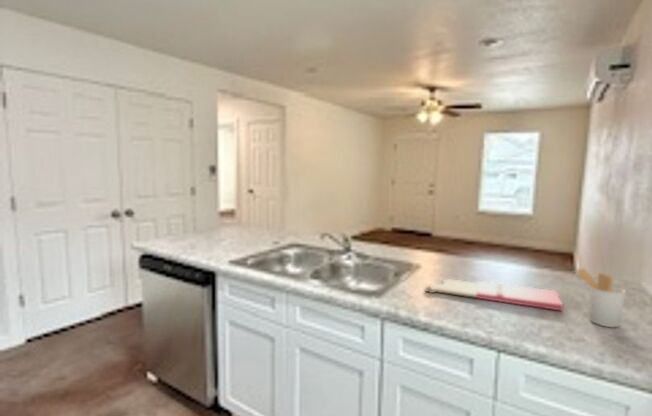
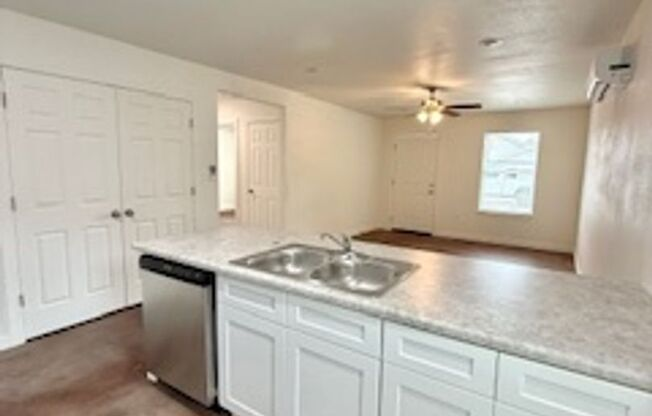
- cutting board [424,278,564,312]
- utensil holder [573,267,626,328]
